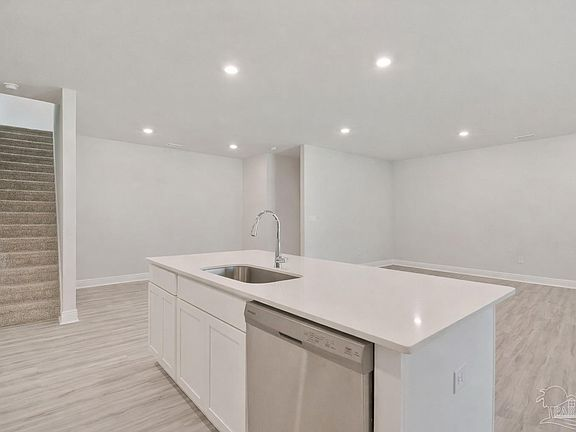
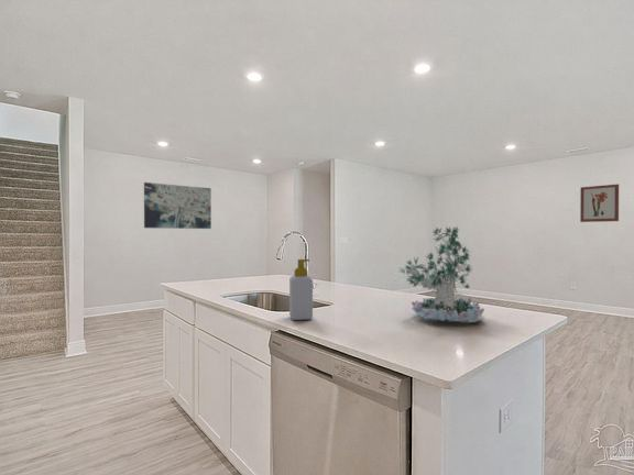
+ soap bottle [288,258,314,321]
+ plant [398,225,487,324]
+ wall art [143,181,212,230]
+ wall art [579,183,620,223]
